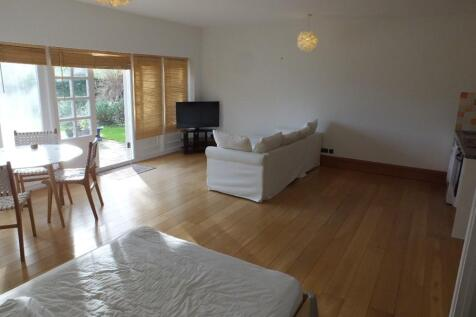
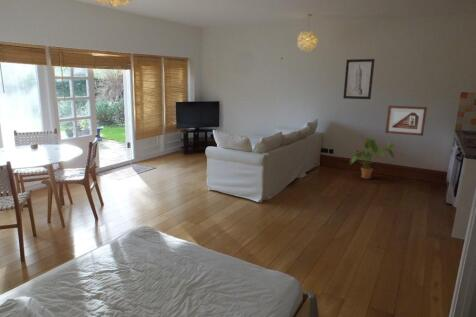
+ picture frame [384,105,428,137]
+ wall art [342,58,376,100]
+ house plant [349,138,395,180]
